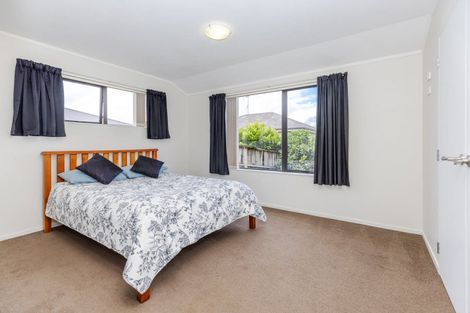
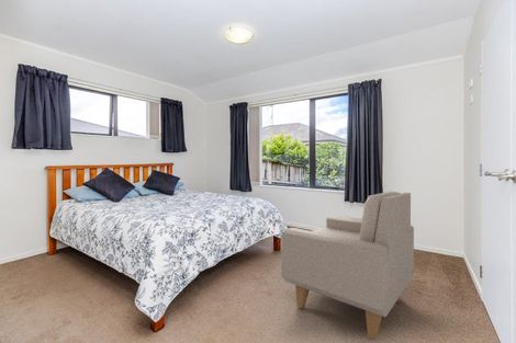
+ armchair [280,191,415,341]
